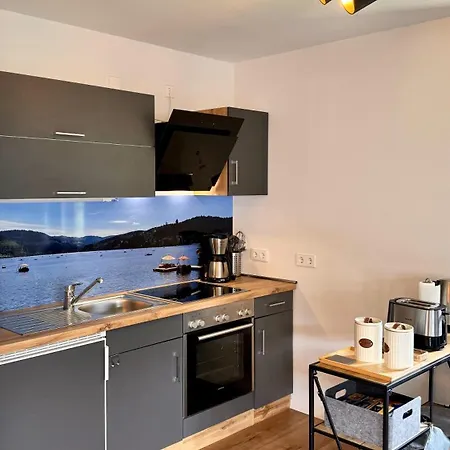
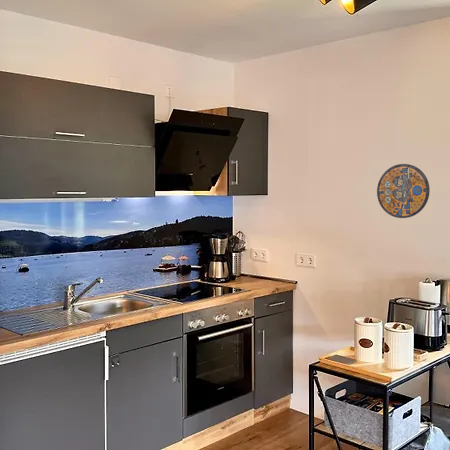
+ manhole cover [376,163,431,219]
